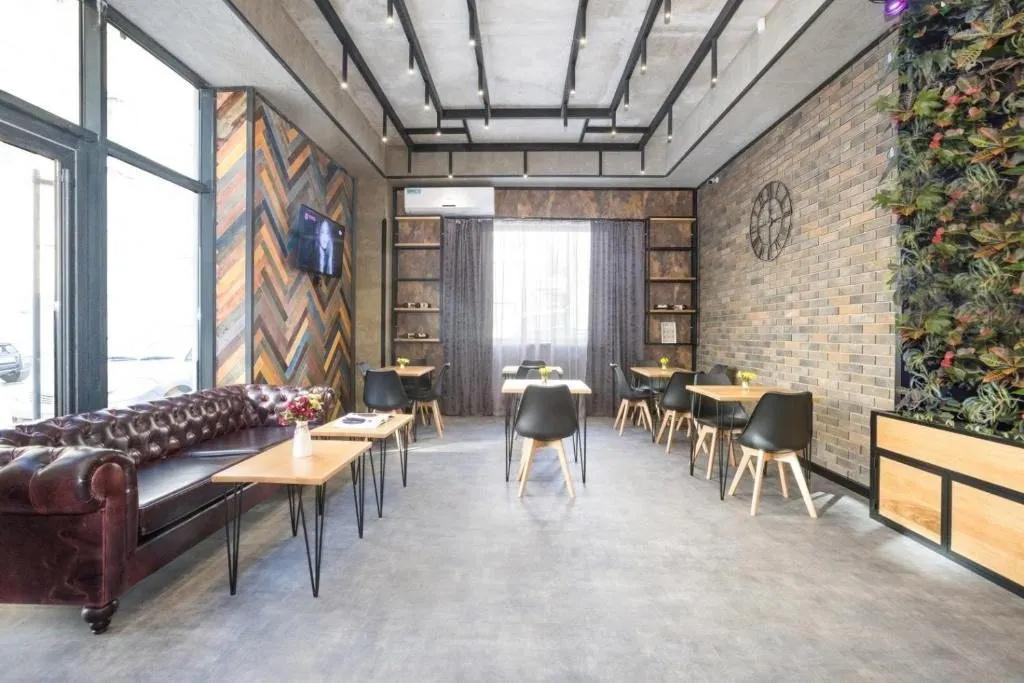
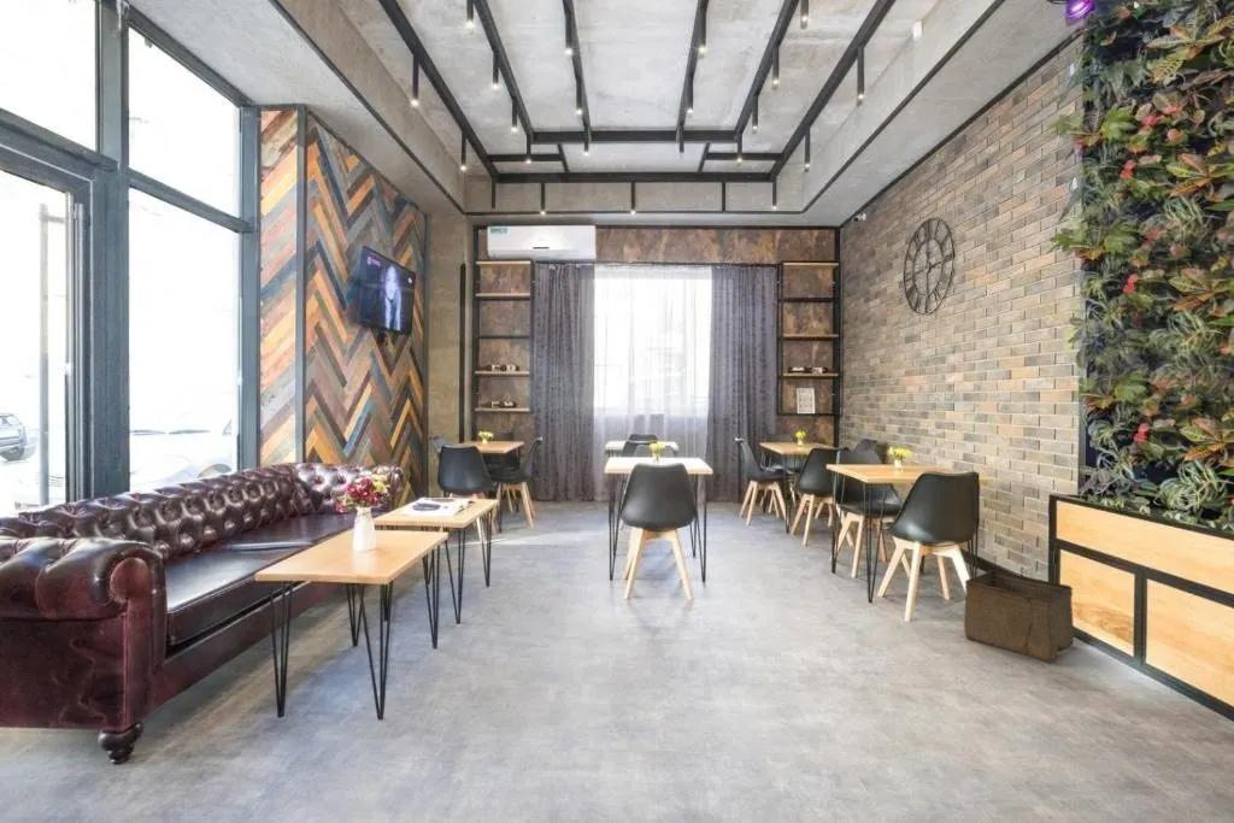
+ storage bin [963,569,1075,665]
